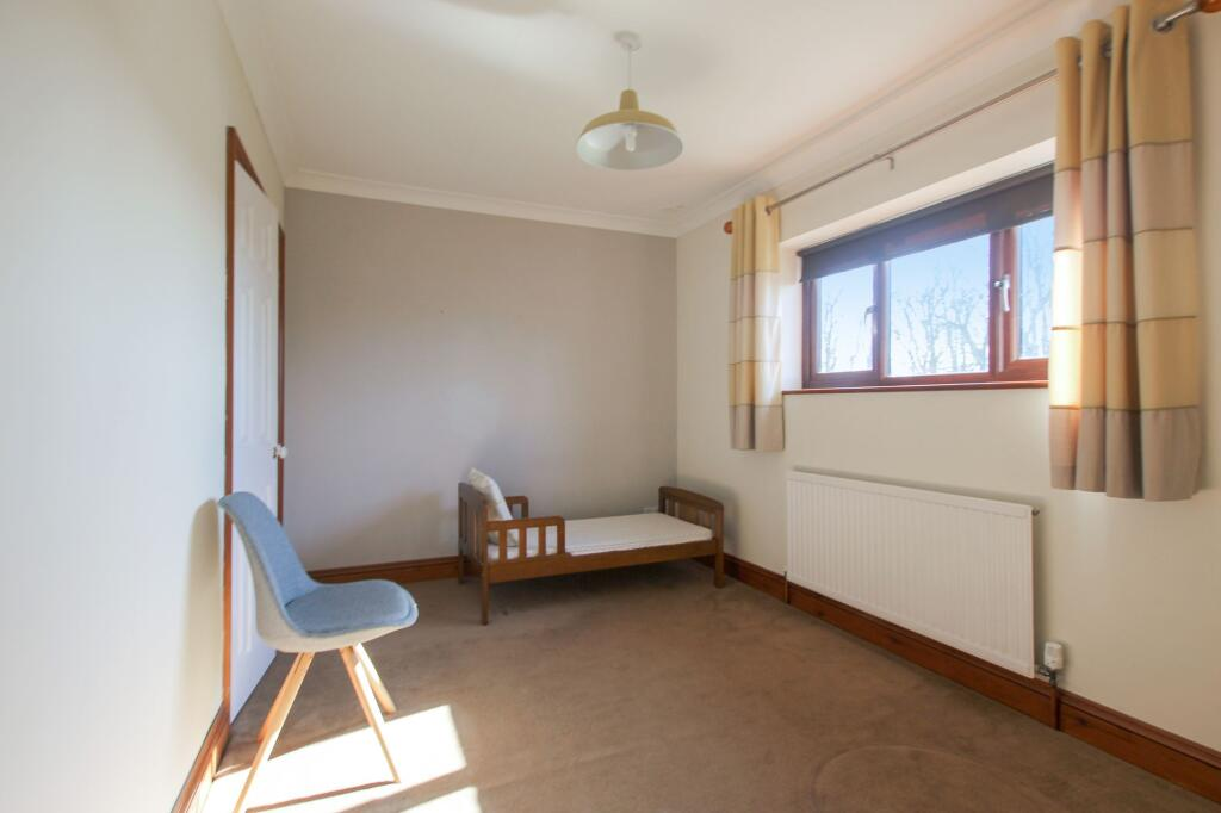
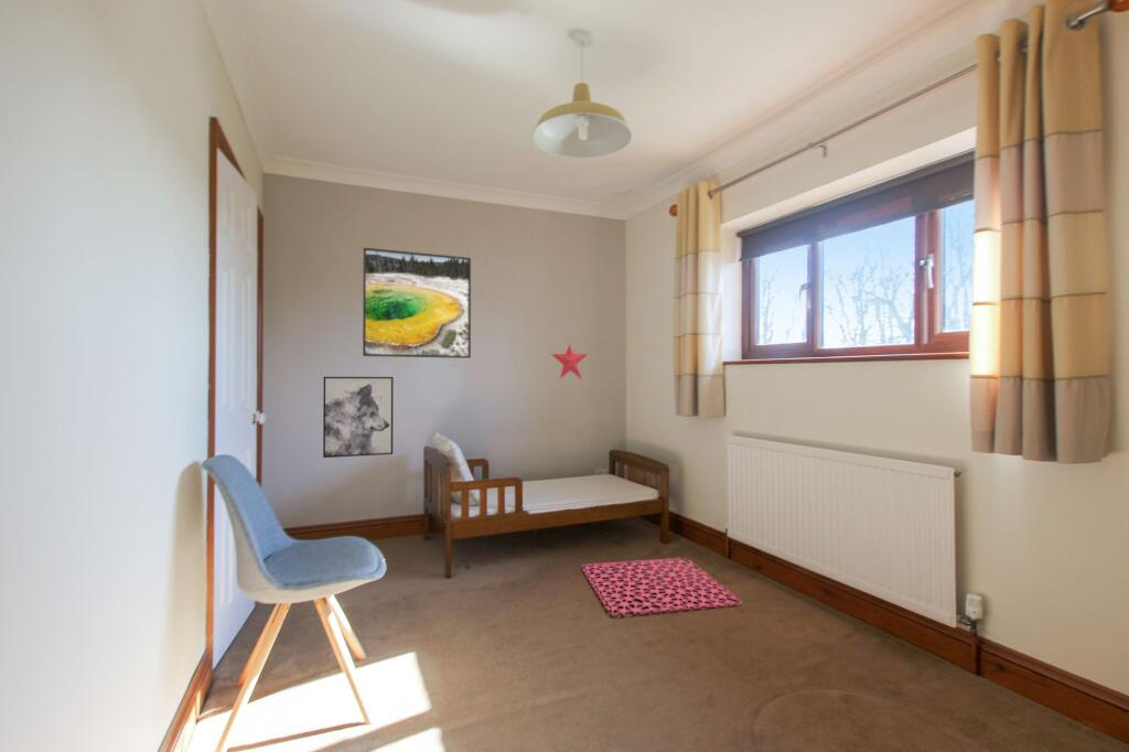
+ decorative star [550,343,589,380]
+ wall art [322,376,395,459]
+ bath mat [580,557,743,616]
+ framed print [362,247,472,359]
